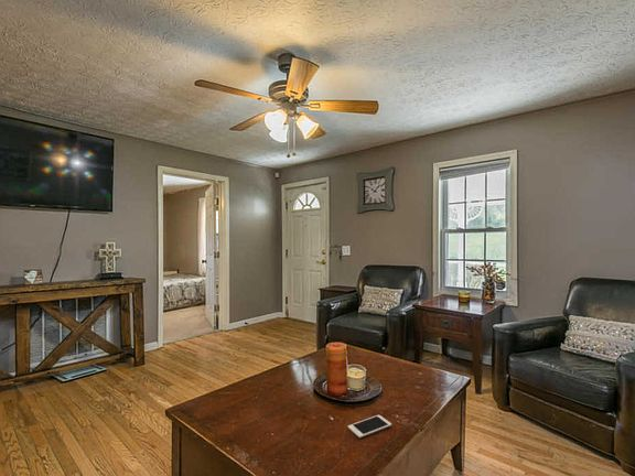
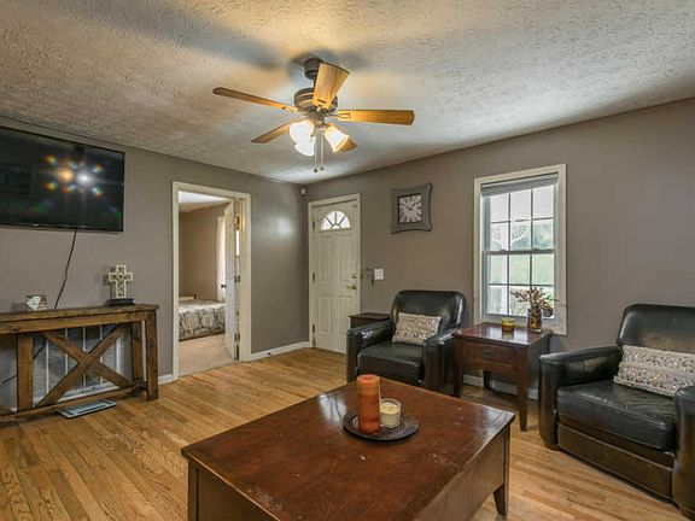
- cell phone [347,414,392,439]
